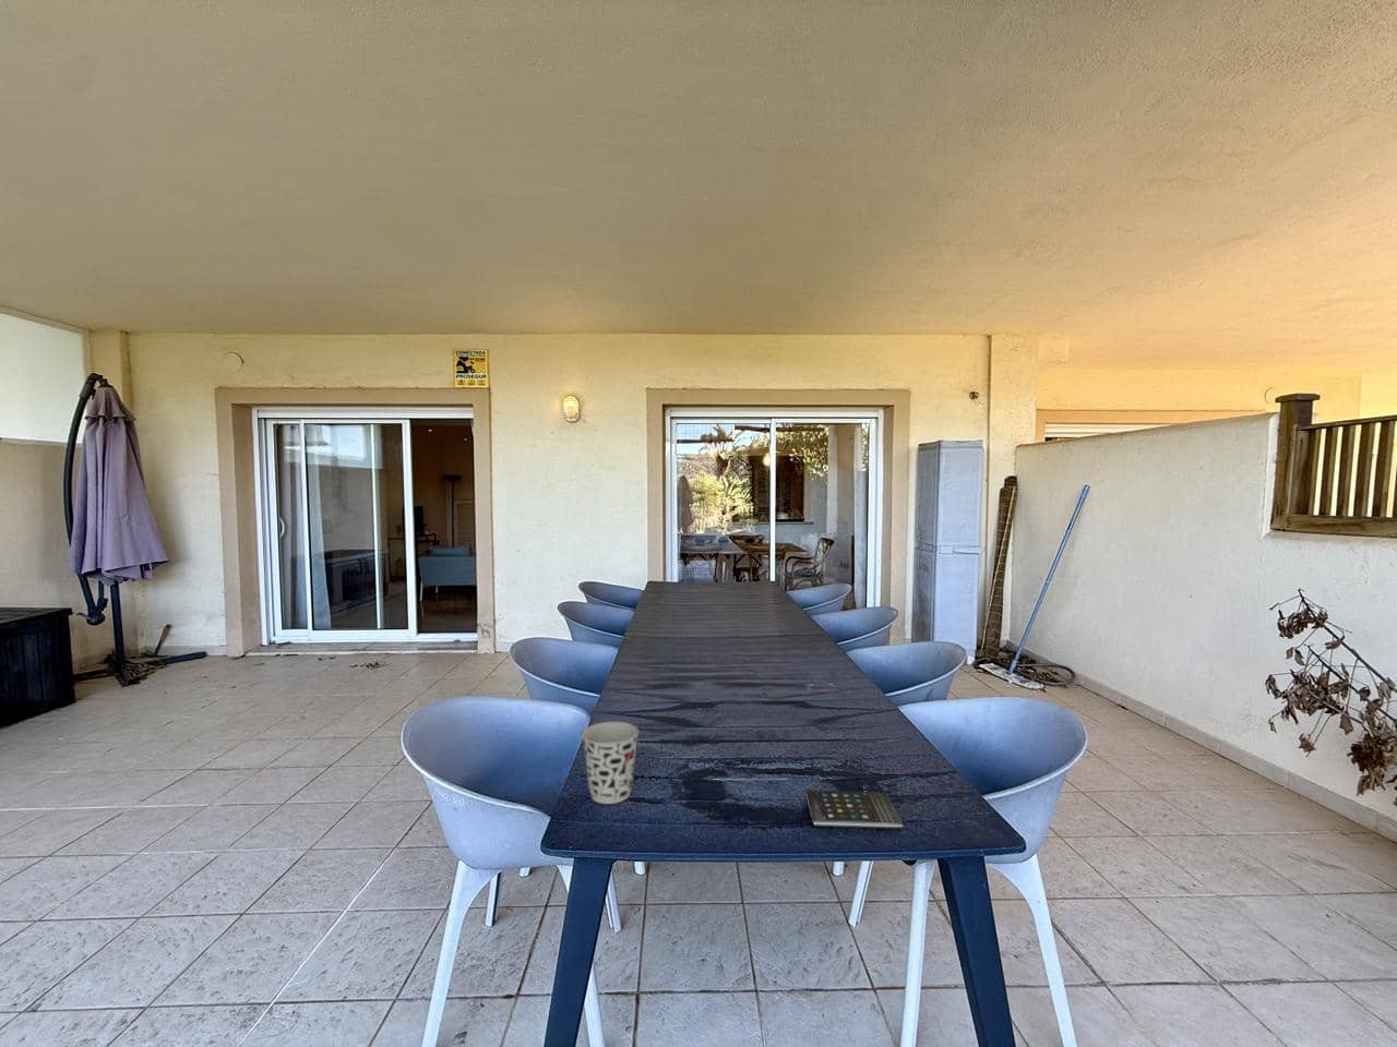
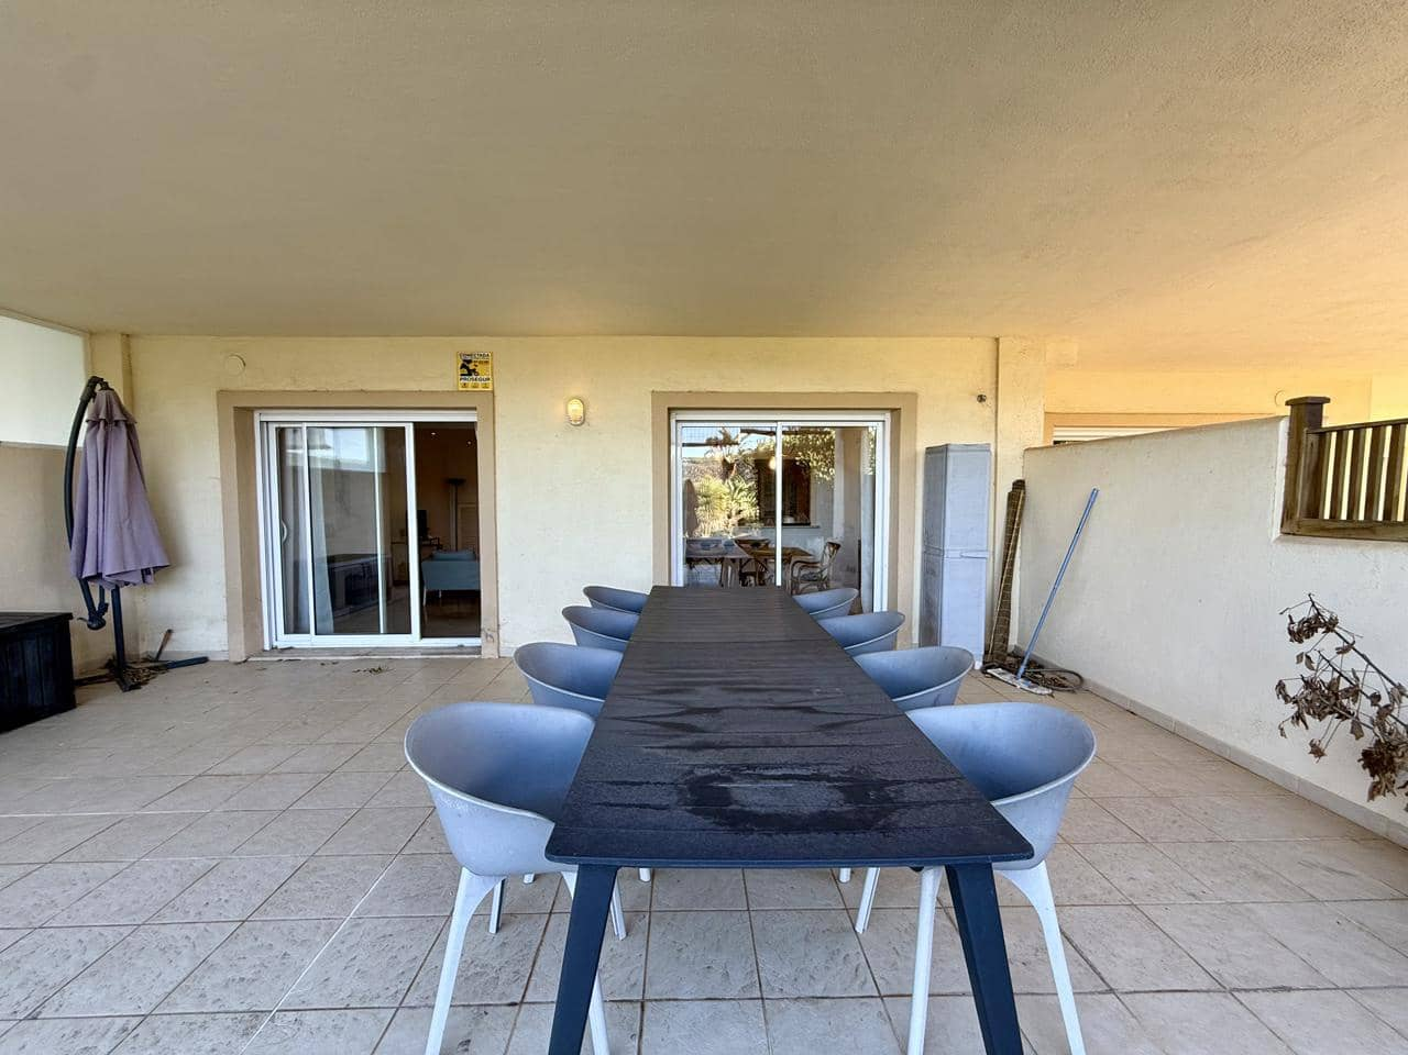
- smartphone [804,790,904,830]
- cup [581,720,639,805]
